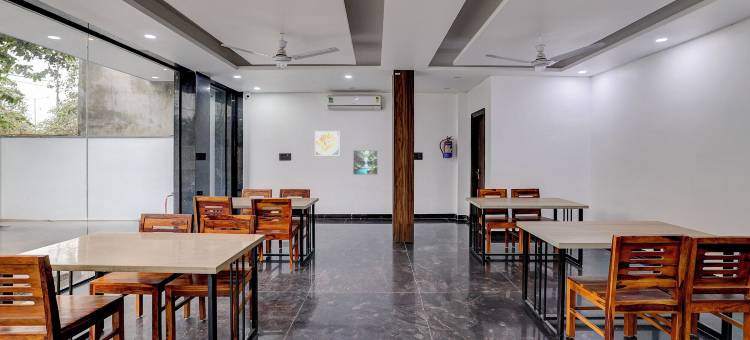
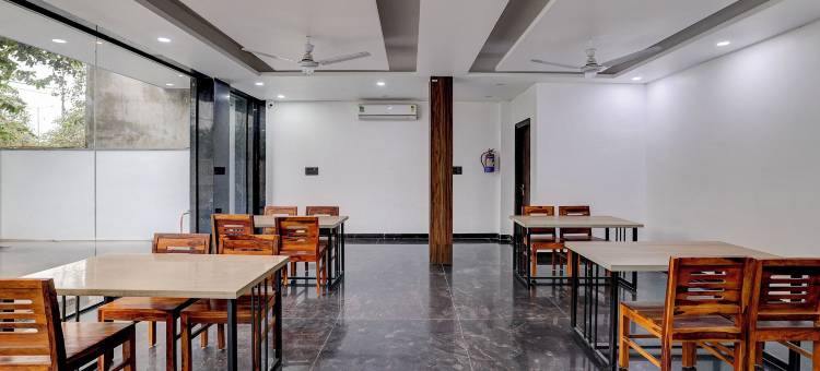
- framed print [352,149,378,175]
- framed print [314,130,340,156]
